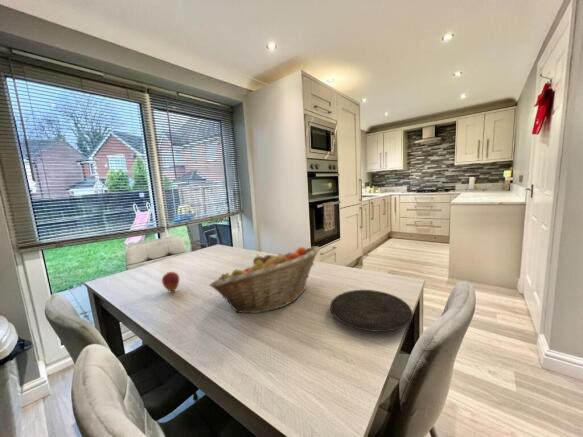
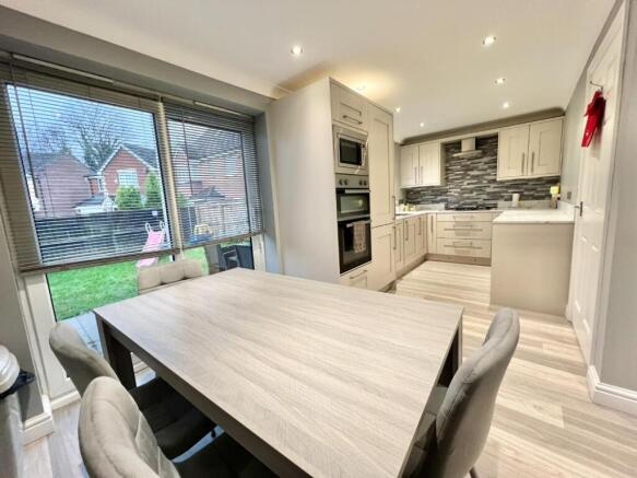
- plate [329,289,414,333]
- fruit [161,271,180,292]
- fruit basket [209,245,321,314]
